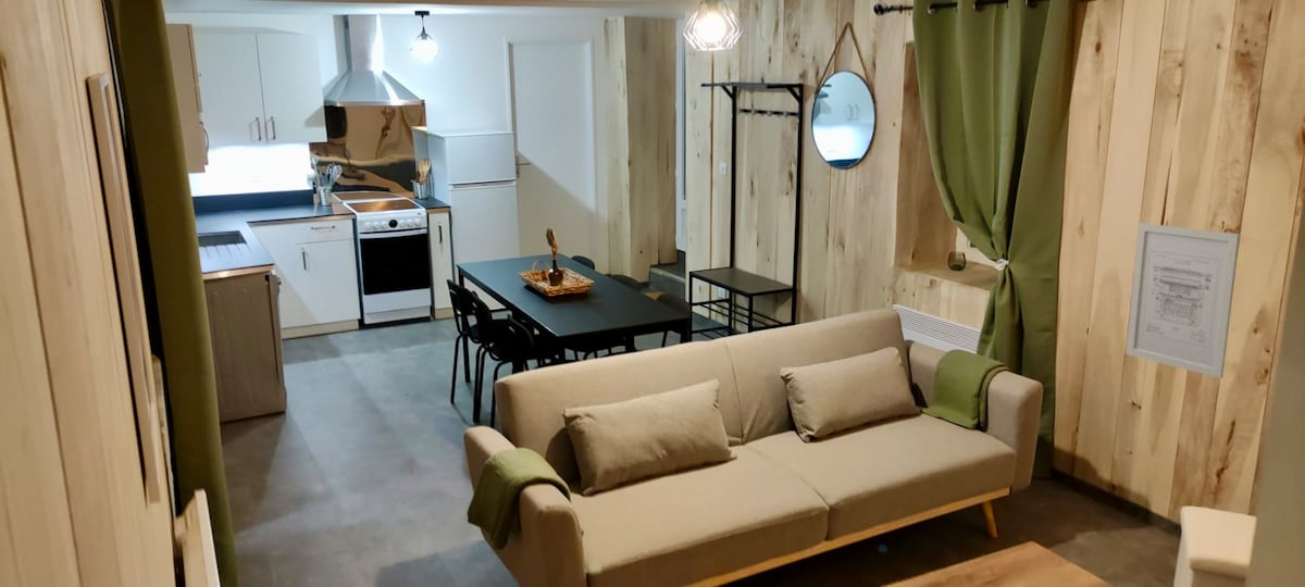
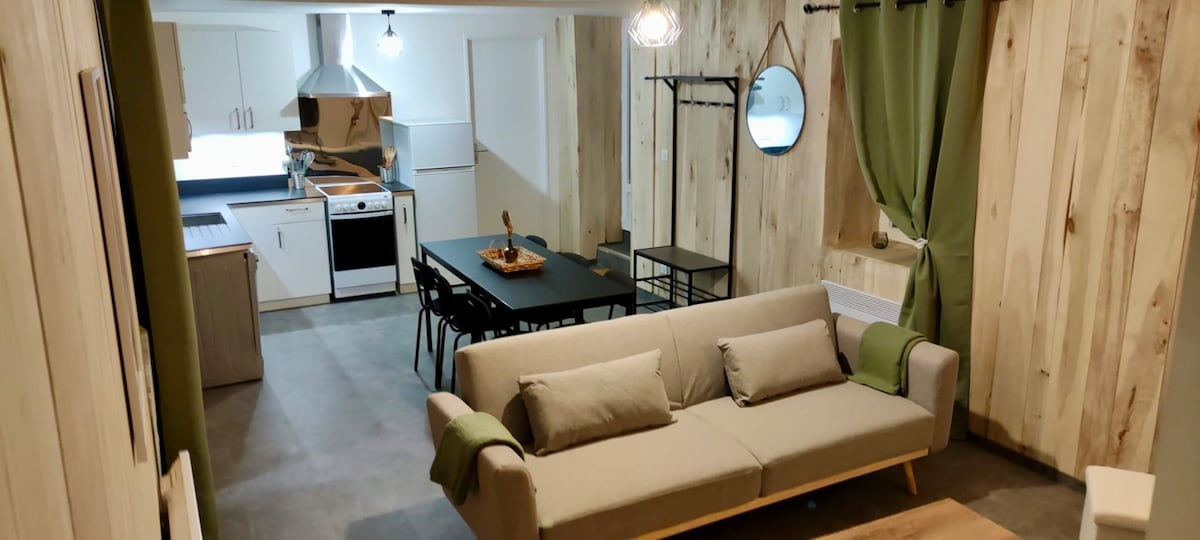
- wall art [1126,222,1241,379]
